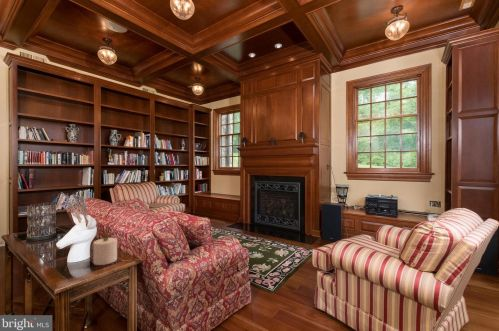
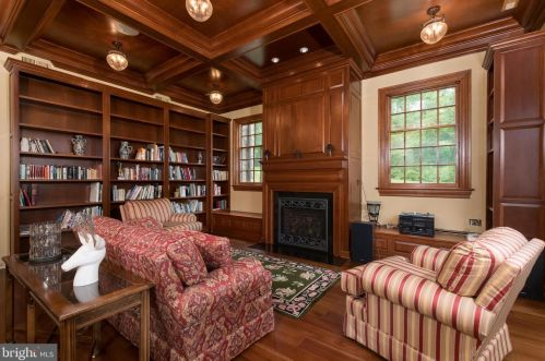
- candle [92,234,118,266]
